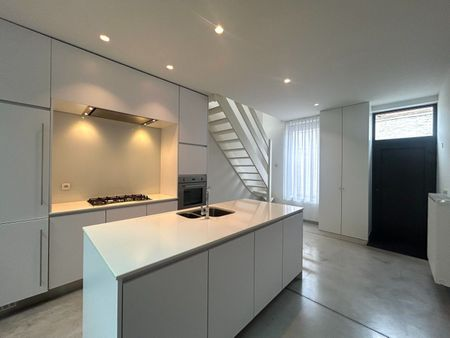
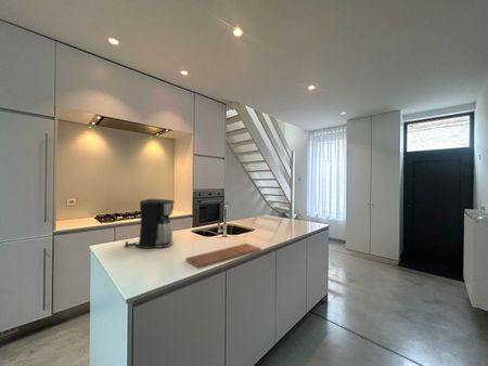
+ chopping board [184,243,262,270]
+ coffee maker [124,198,176,249]
